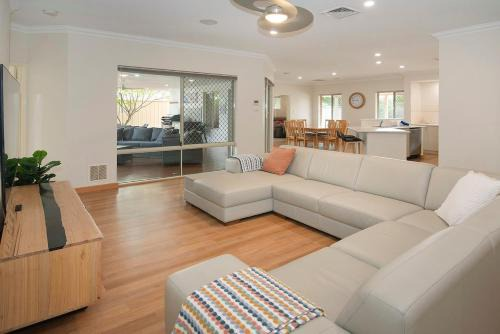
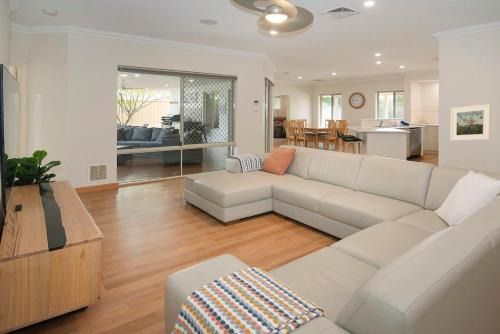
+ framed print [449,103,492,142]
